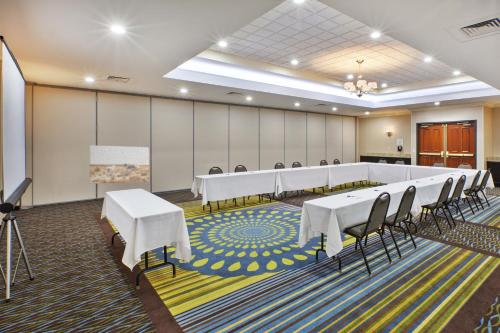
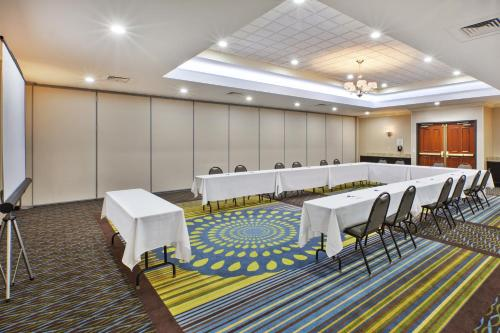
- wall art [89,144,150,185]
